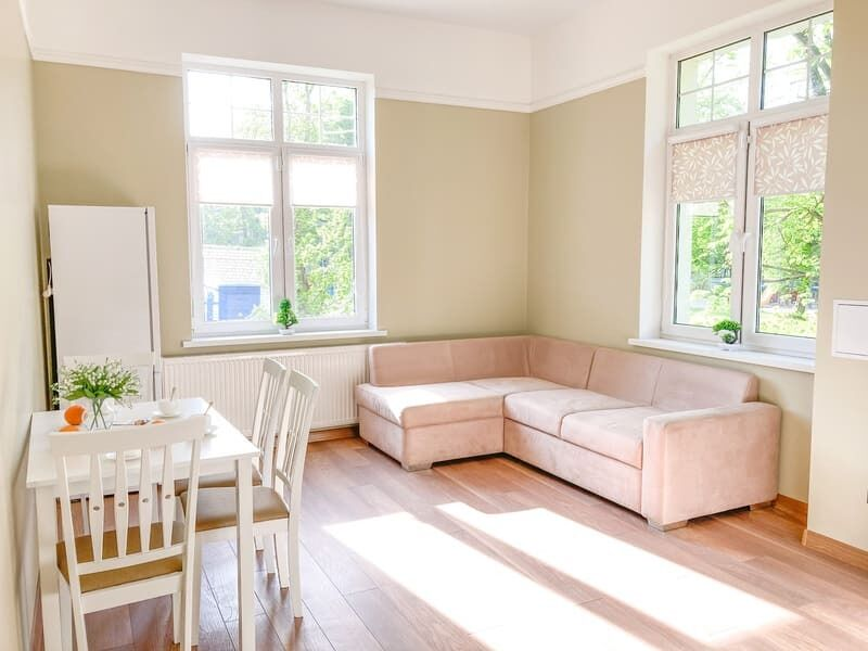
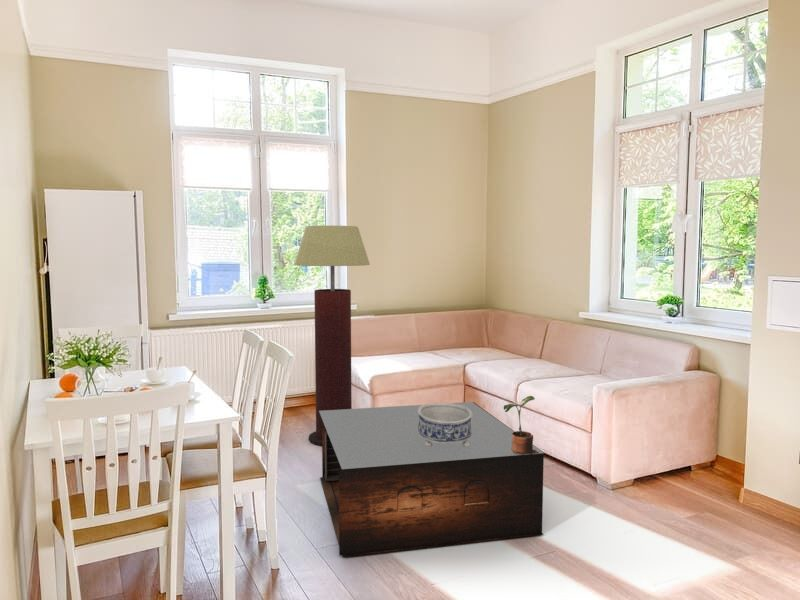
+ floor lamp [293,225,371,447]
+ decorative bowl [418,402,472,447]
+ coffee table [319,401,545,558]
+ potted plant [503,395,539,455]
